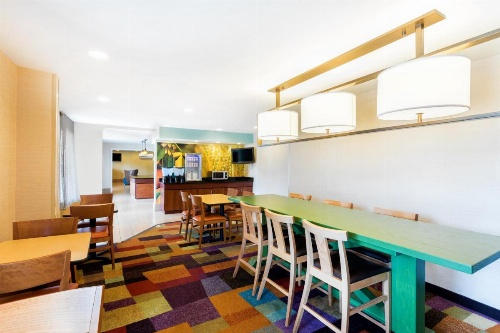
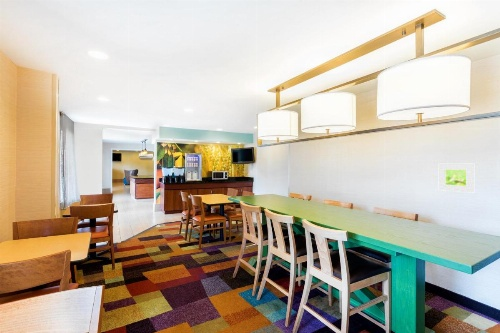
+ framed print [438,163,475,193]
